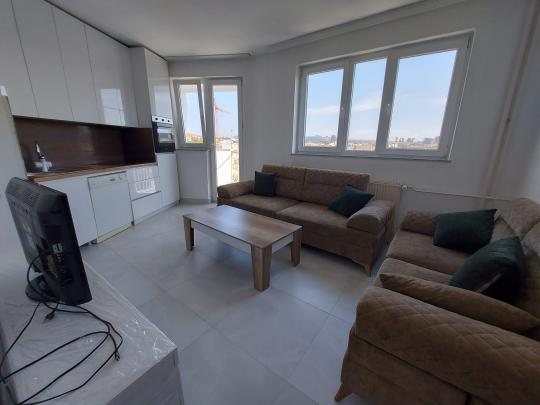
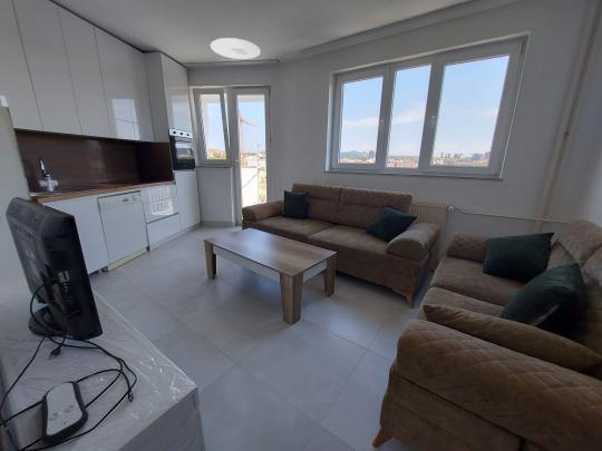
+ ceiling light [210,37,262,60]
+ remote control [40,380,89,445]
